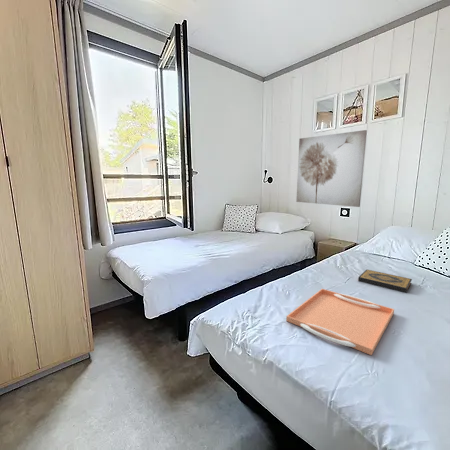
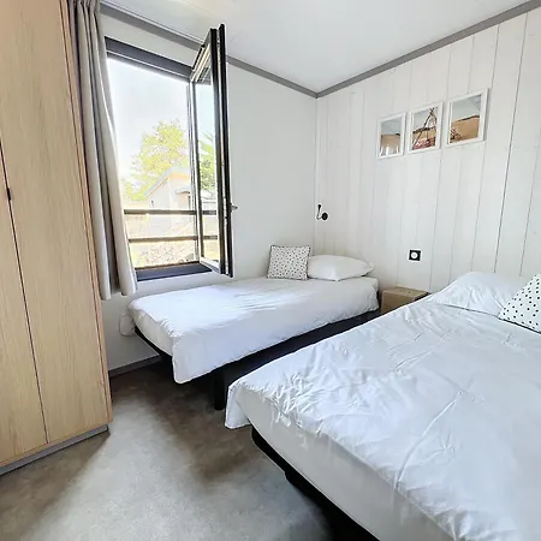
- wall art [296,129,368,208]
- serving tray [285,288,395,356]
- hardback book [357,268,413,294]
